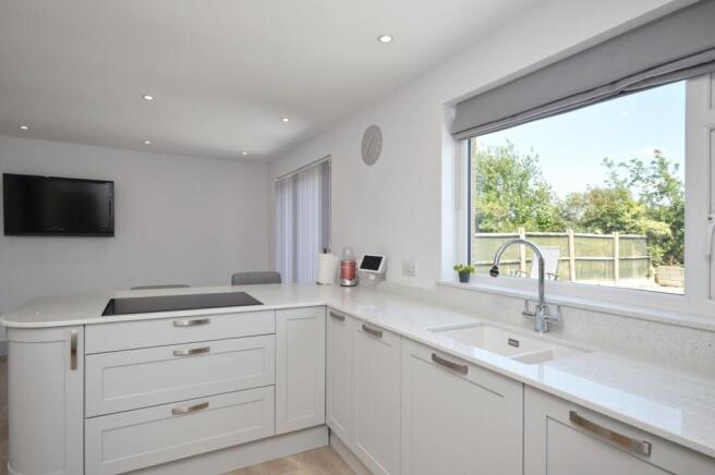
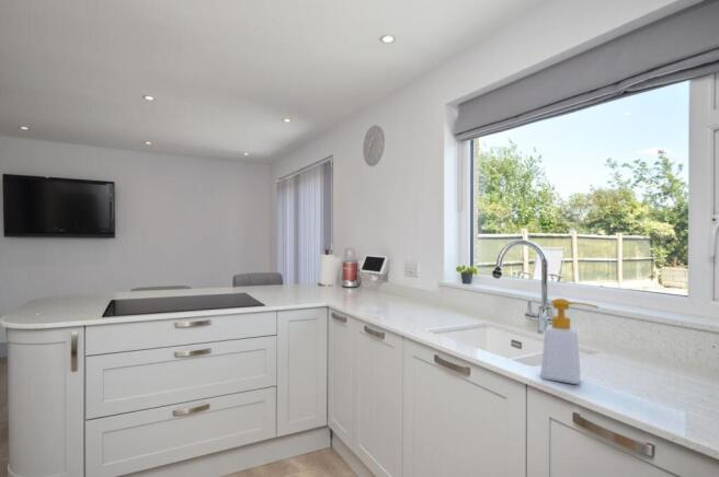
+ soap bottle [539,298,600,385]
